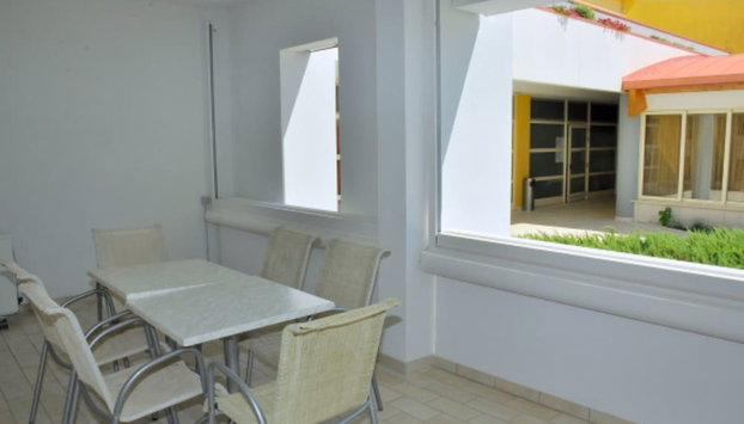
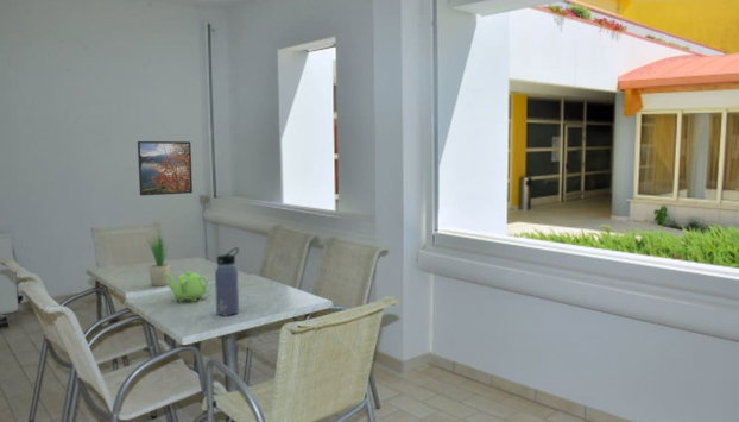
+ teapot [165,270,210,303]
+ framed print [137,140,194,196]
+ potted plant [146,229,170,288]
+ water bottle [214,246,240,316]
